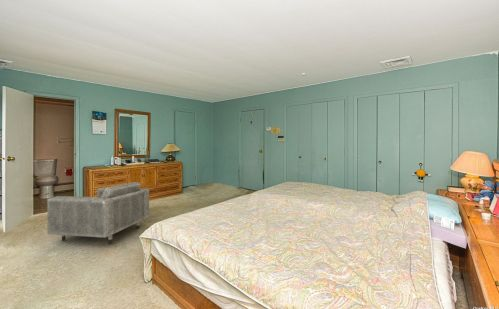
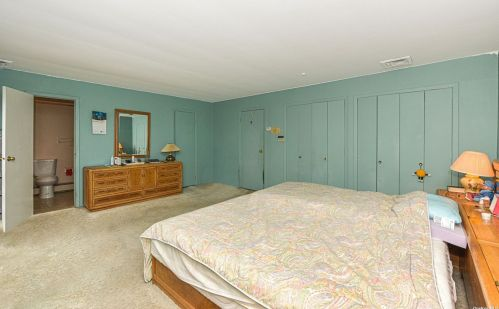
- armchair [46,181,150,245]
